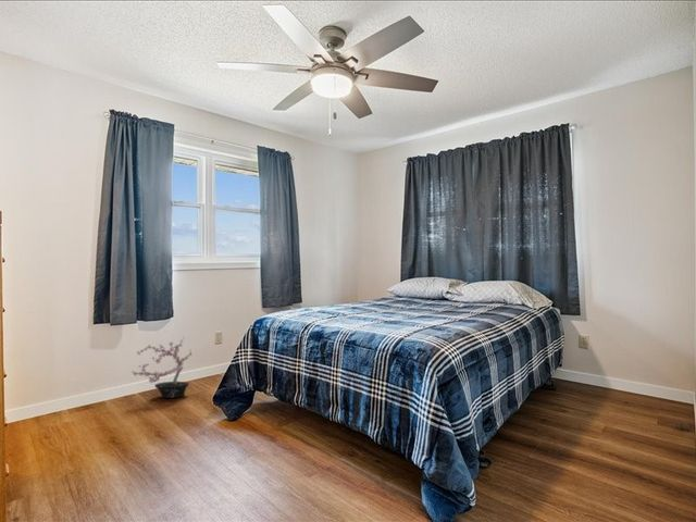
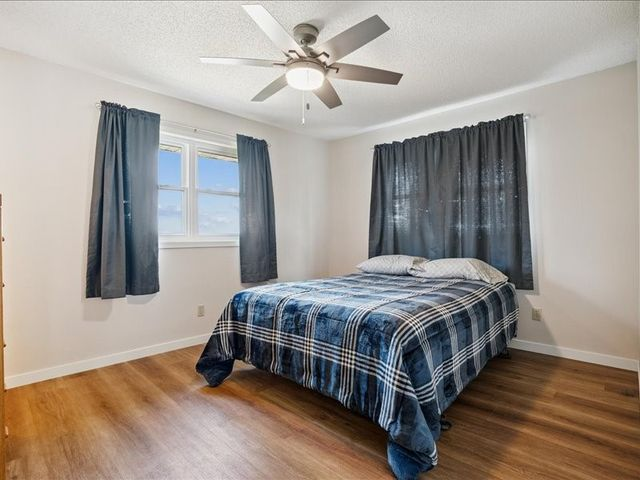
- potted plant [130,335,192,399]
